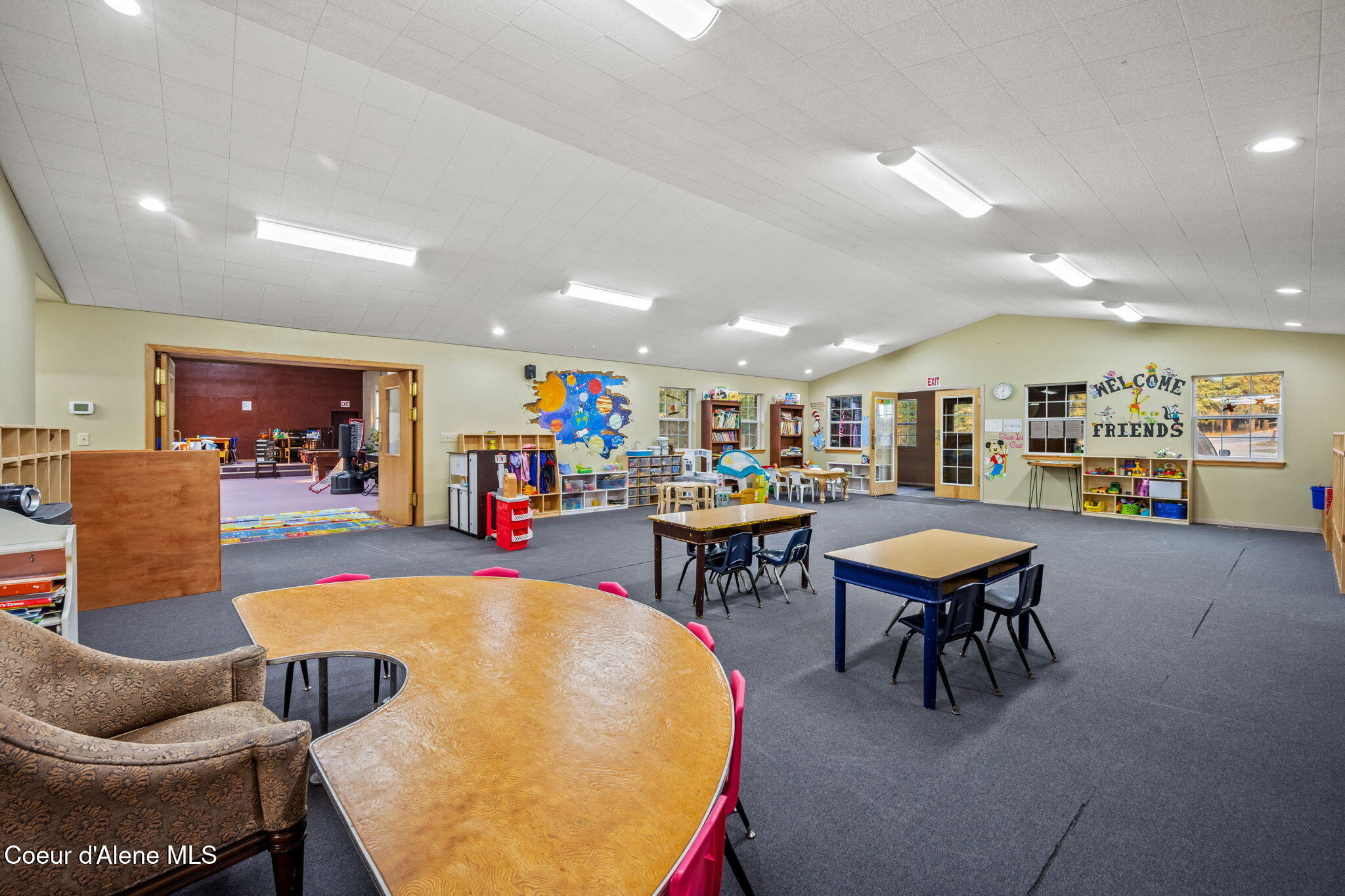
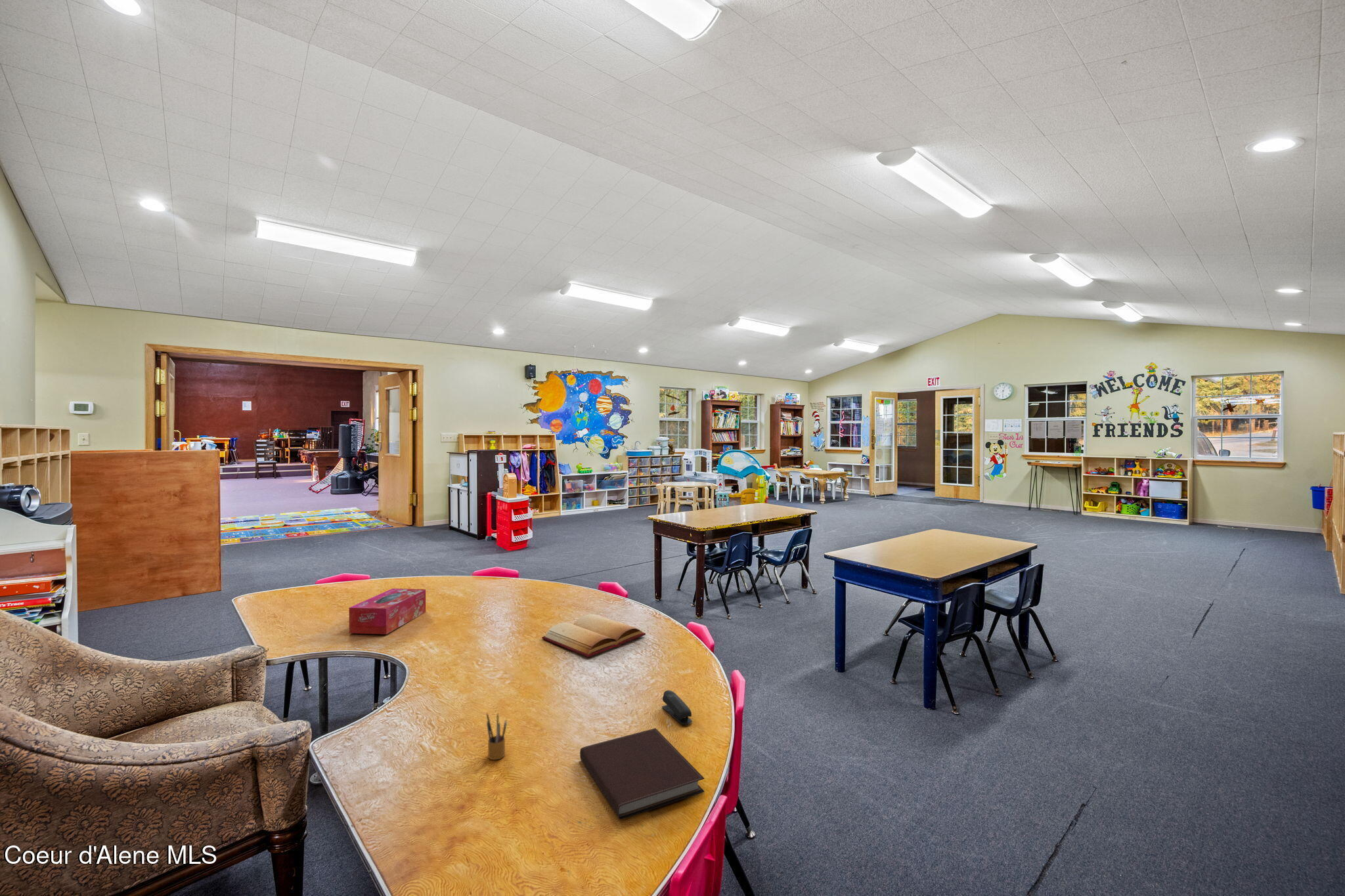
+ notebook [579,727,705,820]
+ stapler [661,690,693,725]
+ tissue box [349,588,426,635]
+ pencil box [486,712,508,761]
+ bible [542,614,646,658]
